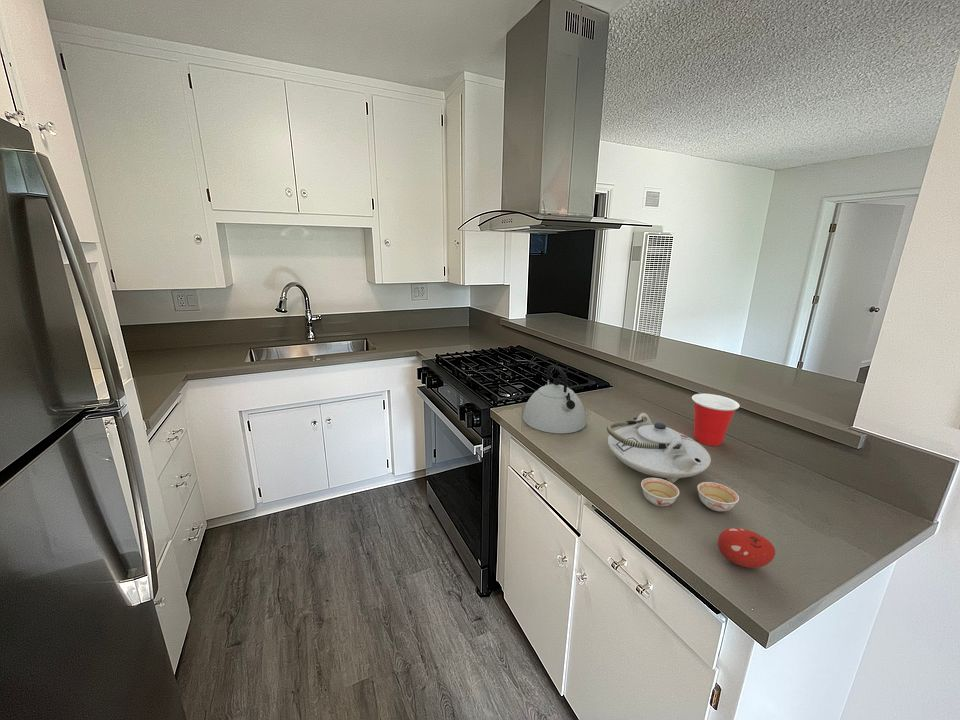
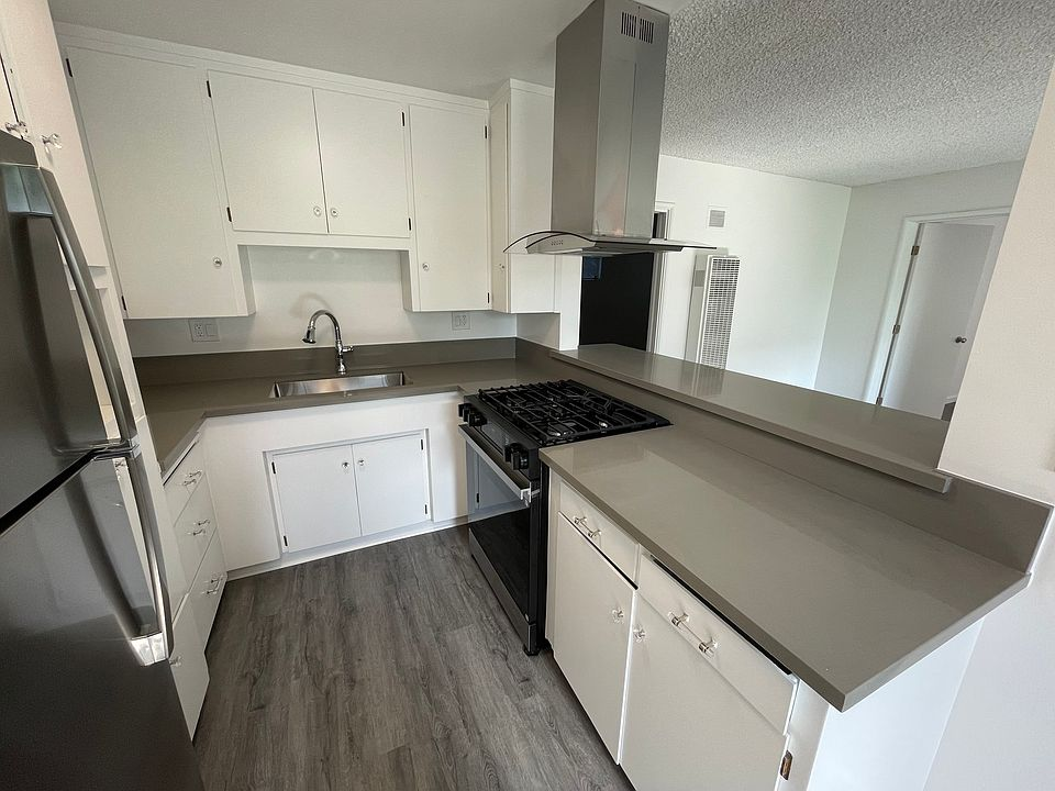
- kettle [522,364,587,434]
- fruit [717,527,776,569]
- teapot [606,412,740,512]
- cup [691,393,741,446]
